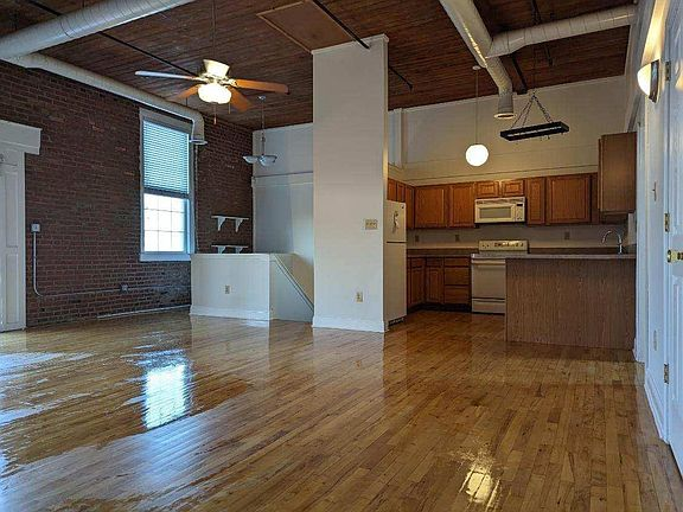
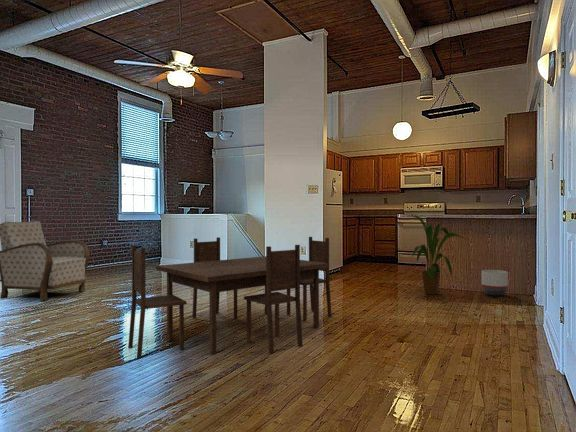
+ dining set [127,236,333,359]
+ house plant [409,214,467,296]
+ planter [481,269,509,297]
+ armchair [0,220,91,302]
